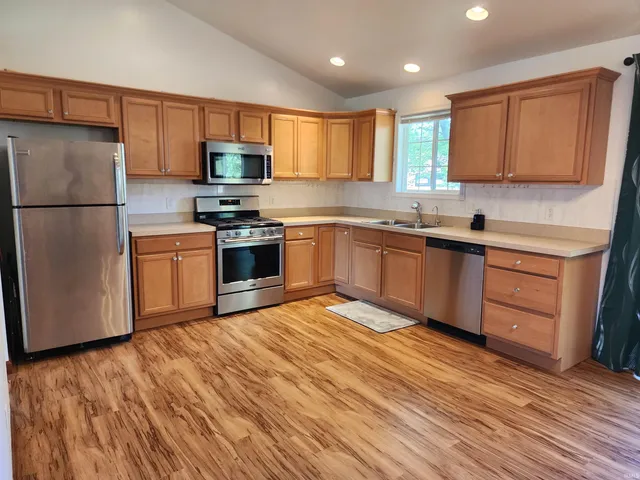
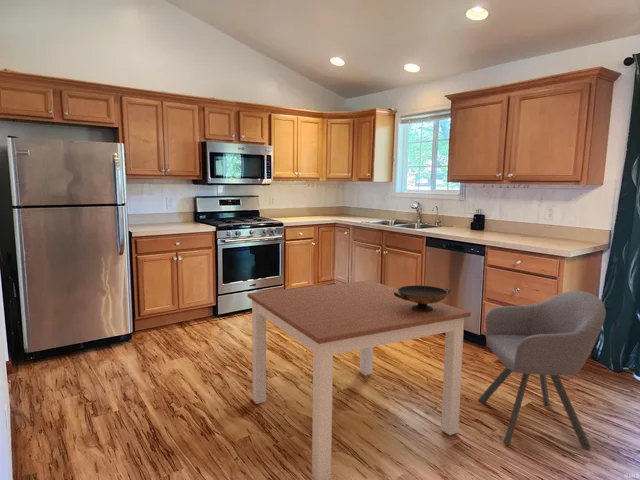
+ chair [477,290,607,450]
+ decorative bowl [394,284,452,312]
+ dining table [246,279,472,480]
